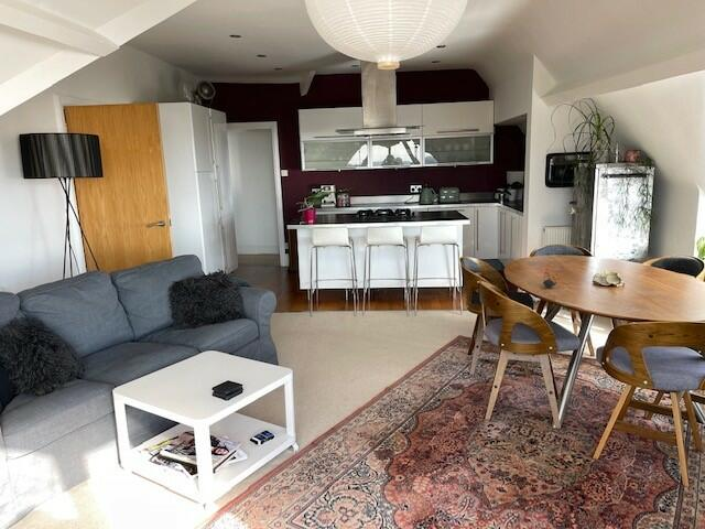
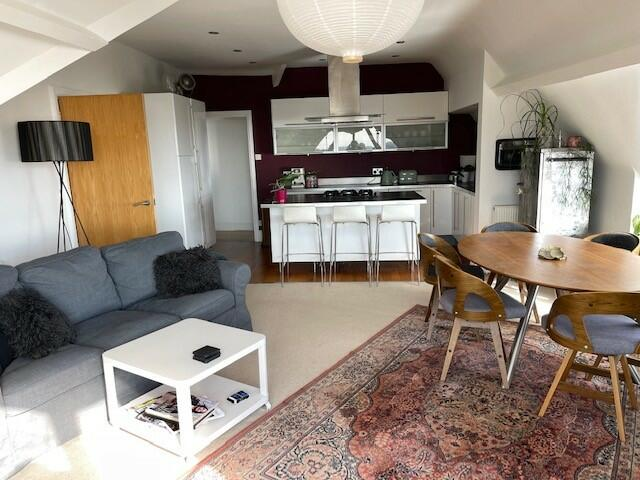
- teapot [542,264,567,289]
